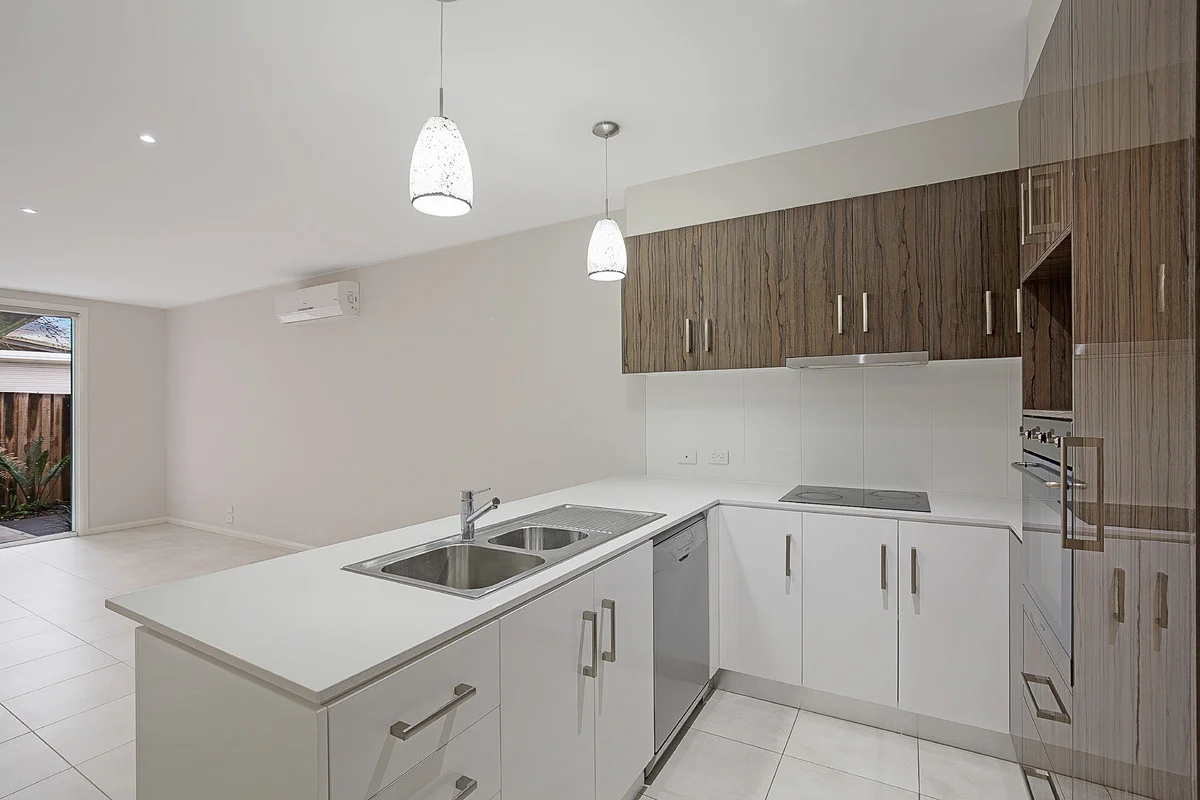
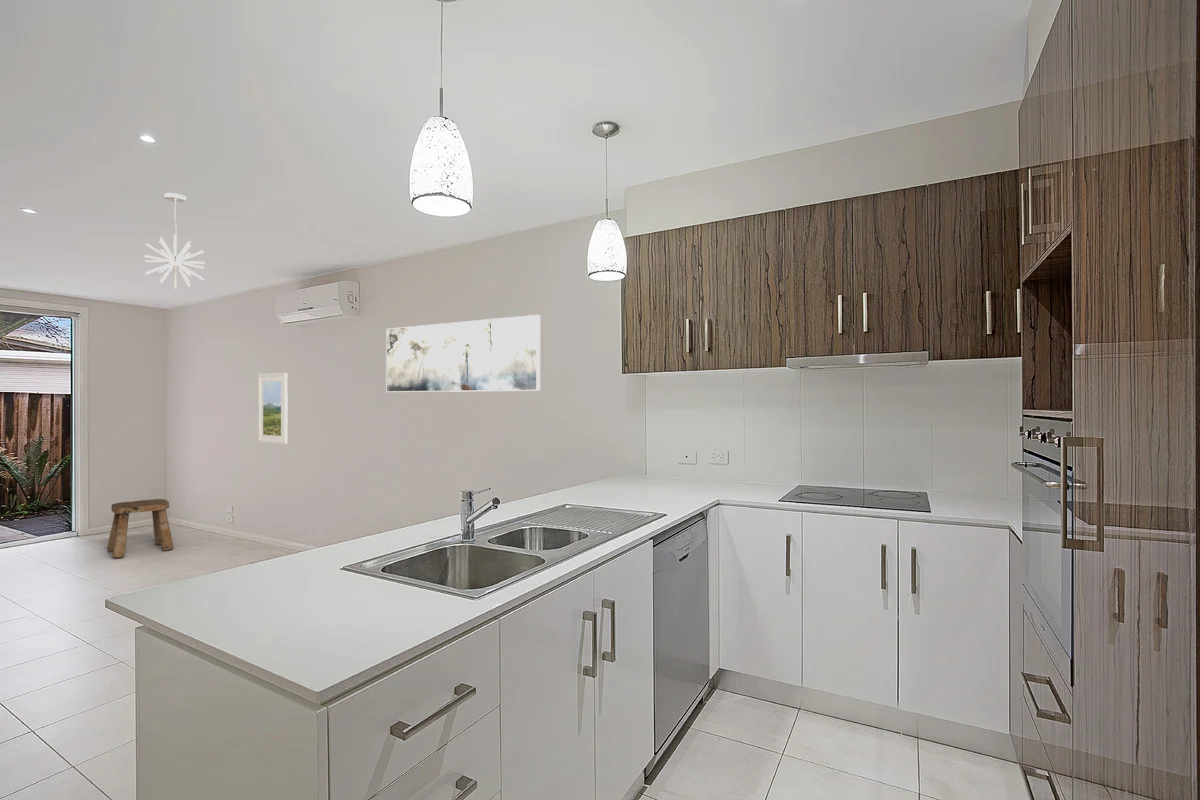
+ pendant light [143,192,206,289]
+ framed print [385,314,541,393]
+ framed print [257,372,289,445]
+ stool [106,498,175,559]
